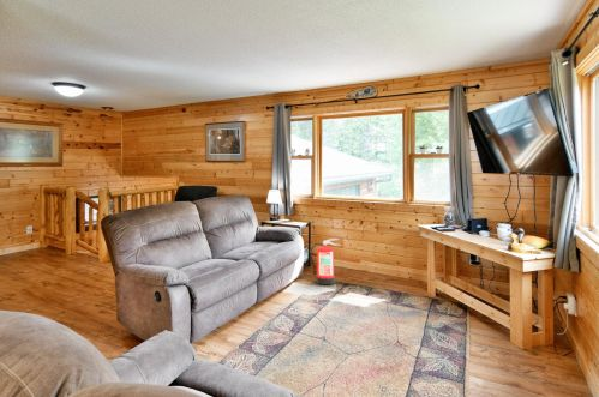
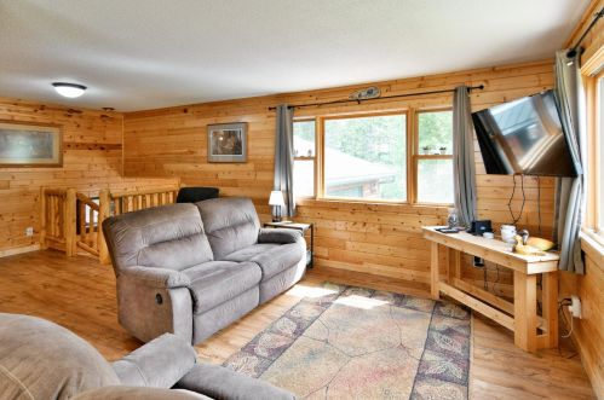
- fire extinguisher [309,237,342,285]
